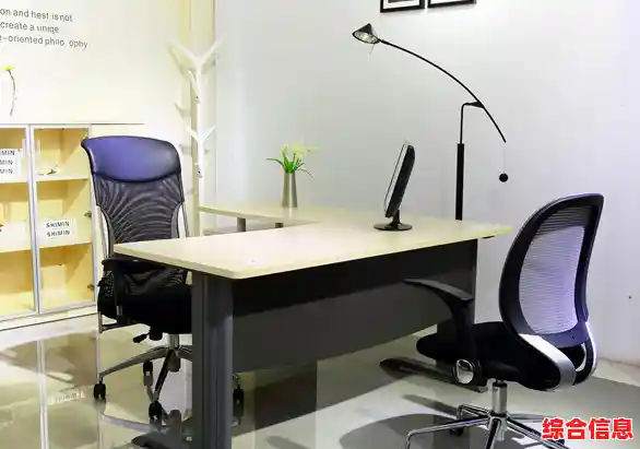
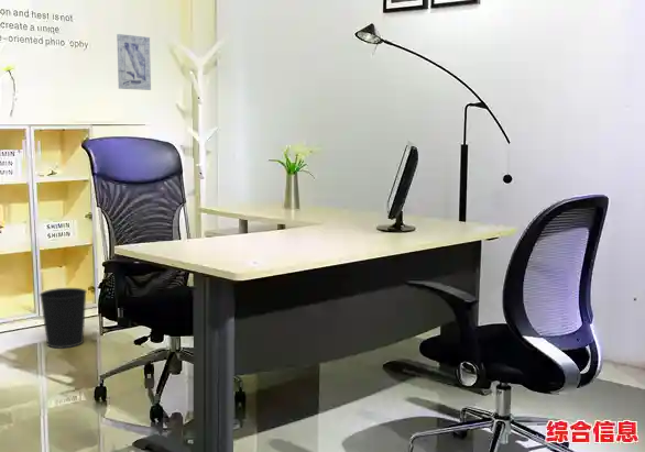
+ wastebasket [39,287,88,350]
+ wall art [116,33,152,91]
